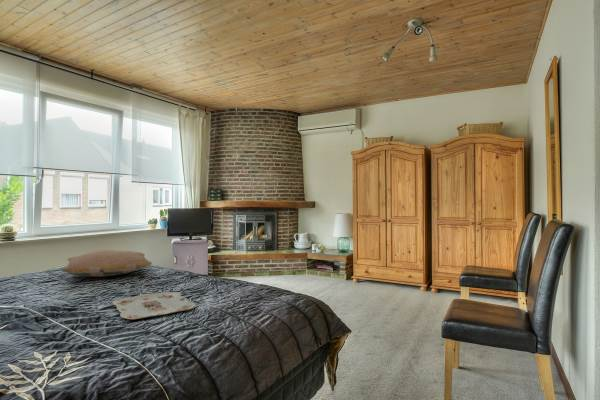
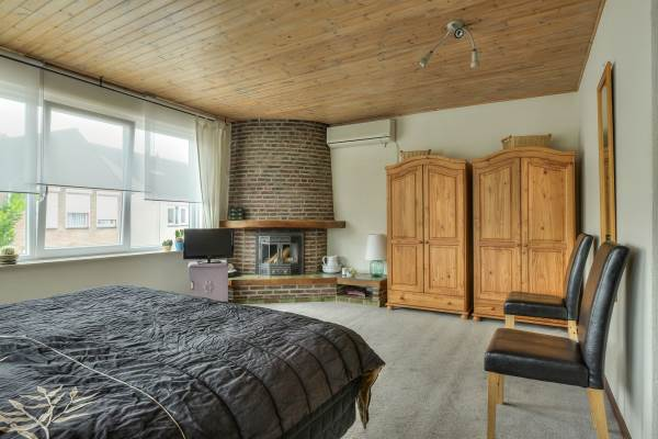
- pillow [60,249,153,278]
- serving tray [111,291,197,320]
